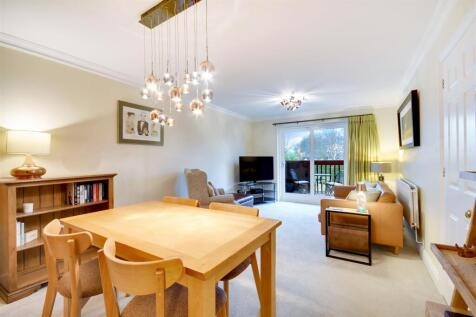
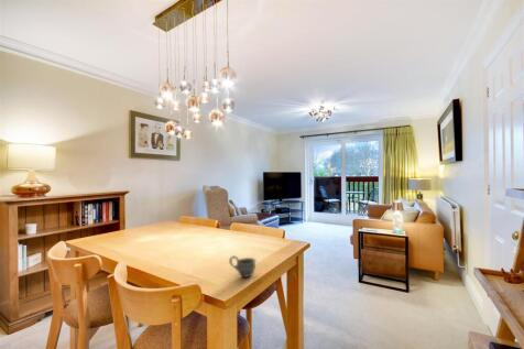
+ cup [228,254,258,279]
